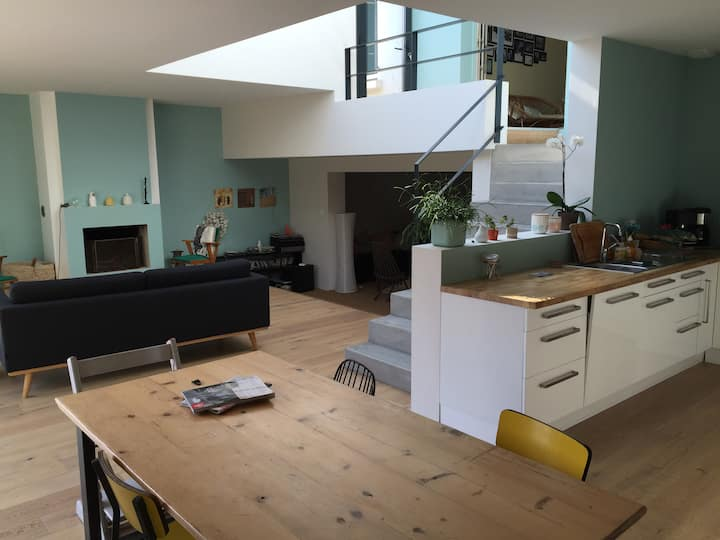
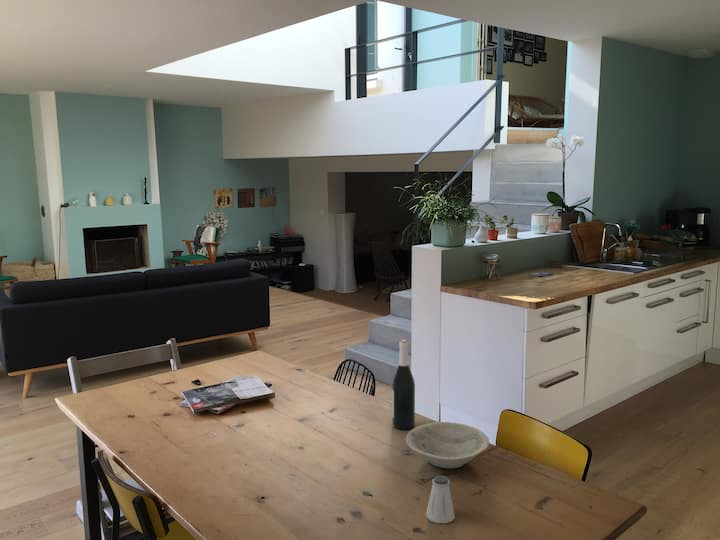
+ bowl [405,421,490,469]
+ wine bottle [391,339,416,430]
+ saltshaker [425,474,456,524]
